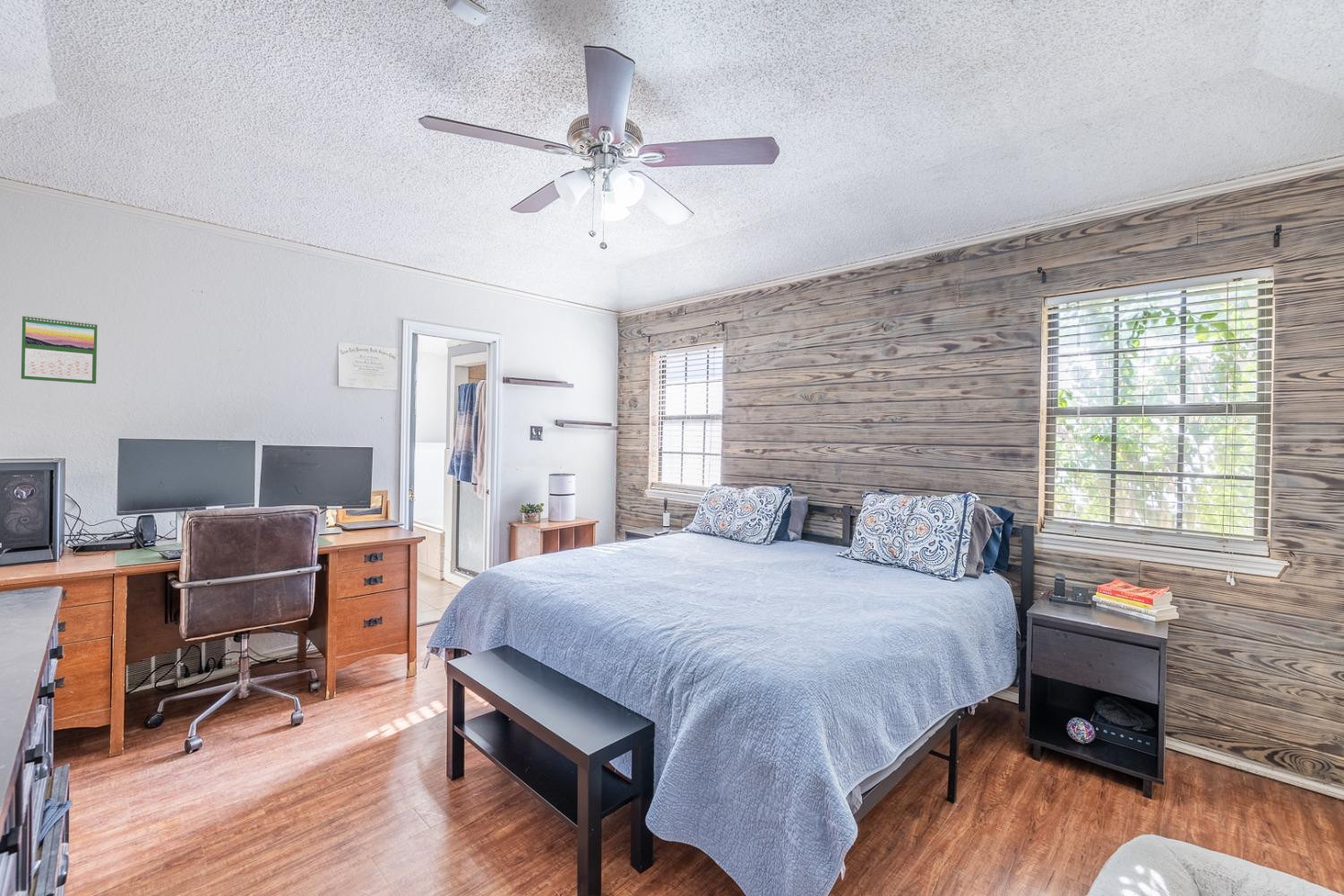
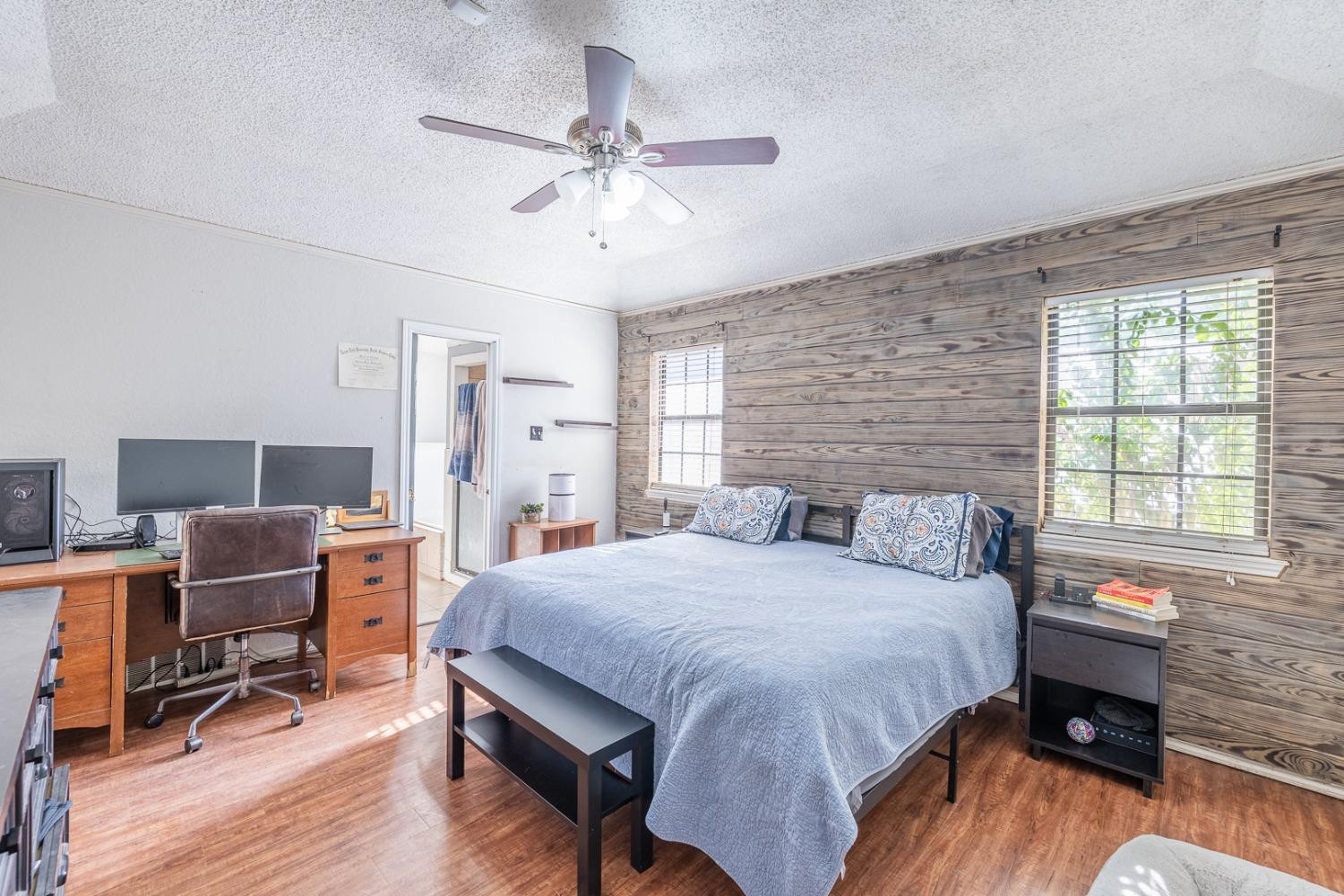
- calendar [21,314,99,384]
